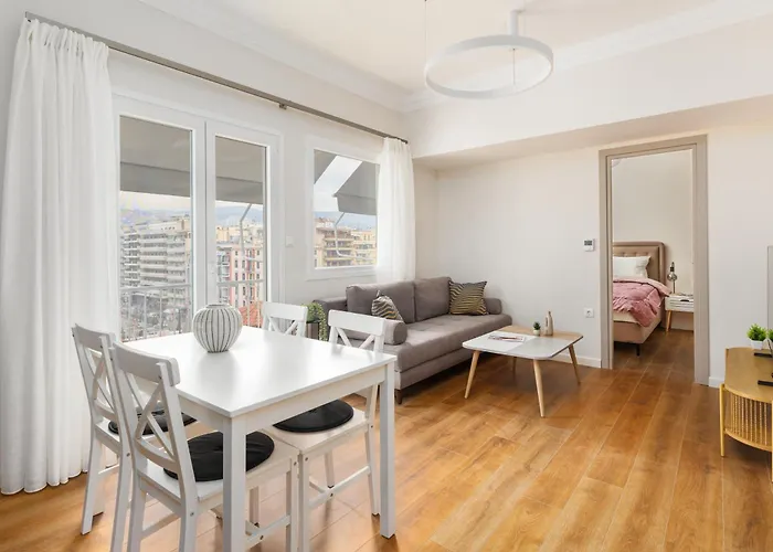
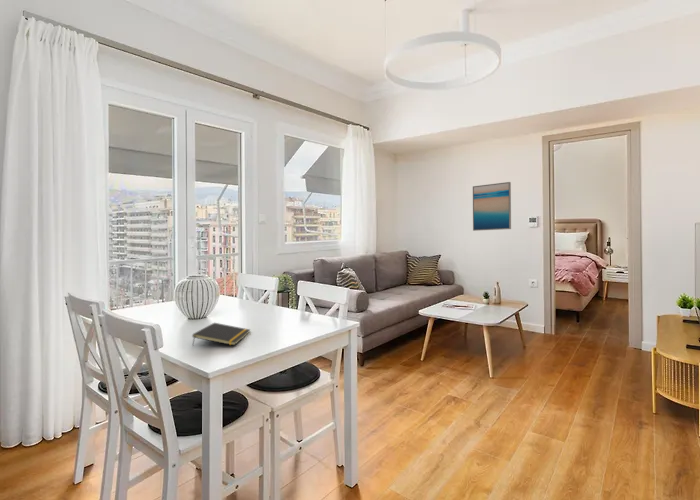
+ notepad [191,322,251,347]
+ wall art [472,181,512,232]
